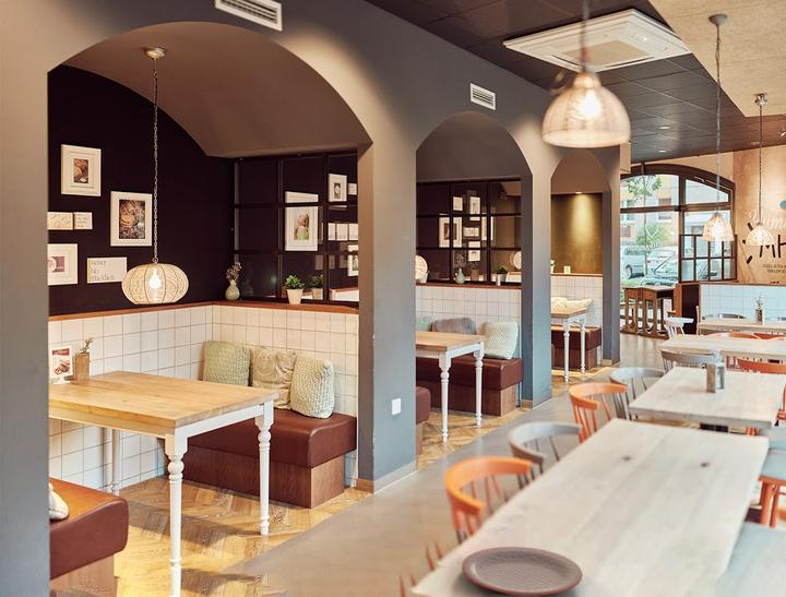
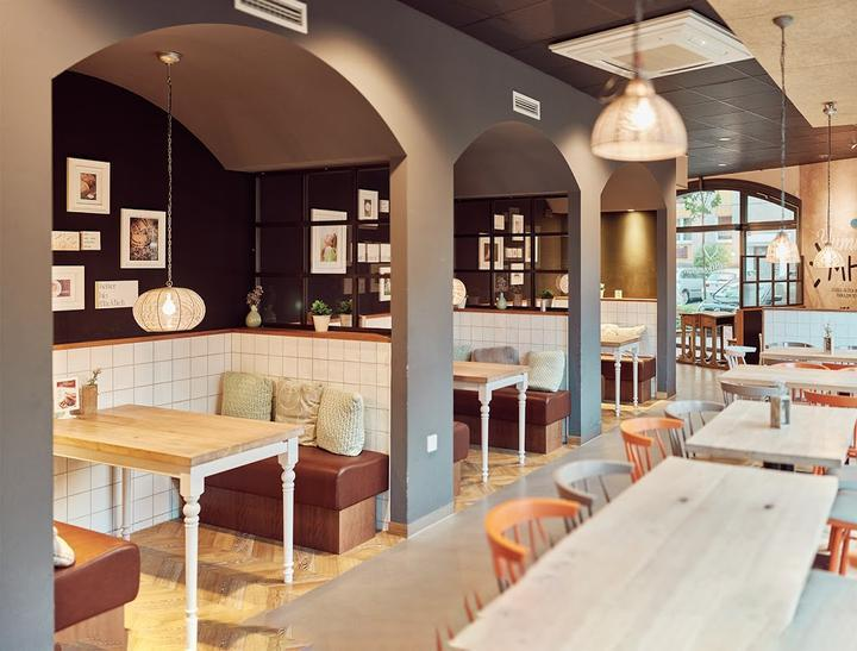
- plate [461,546,583,597]
